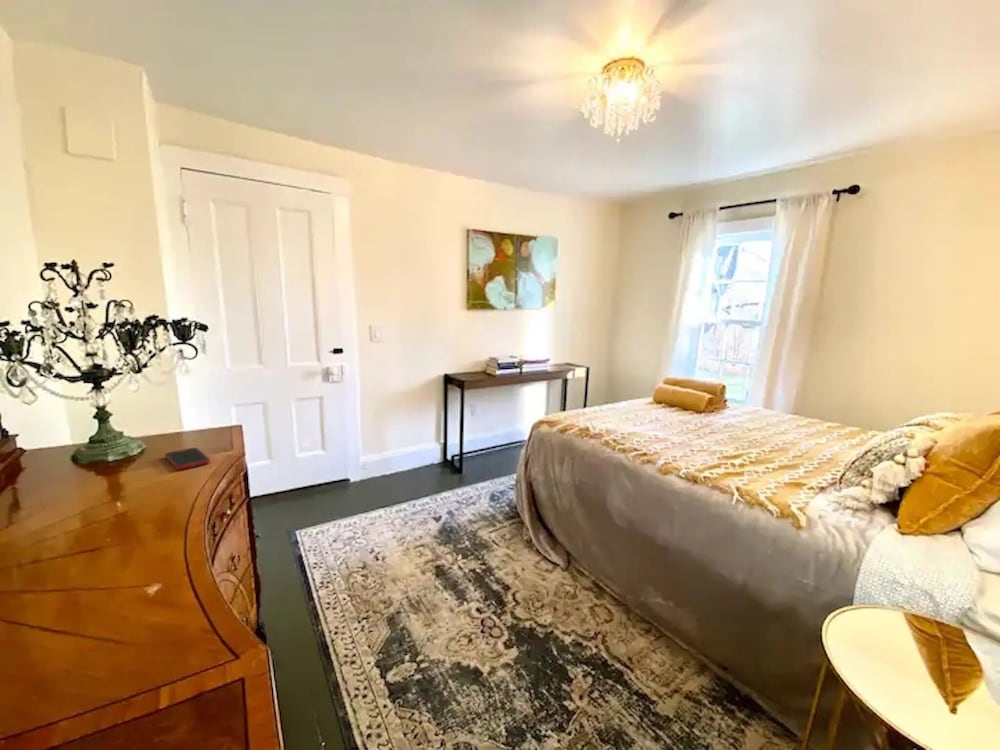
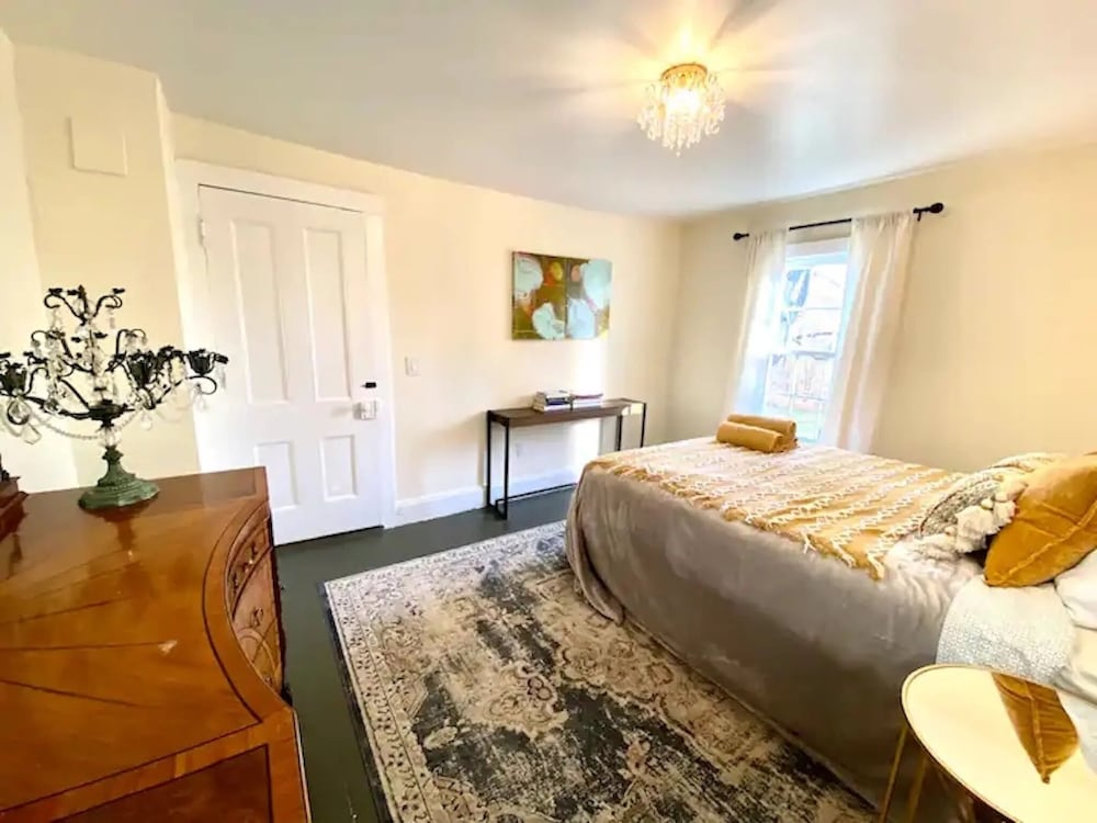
- cell phone [164,447,211,471]
